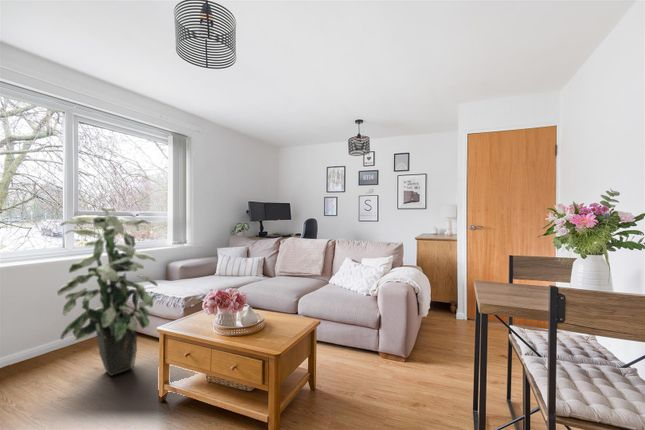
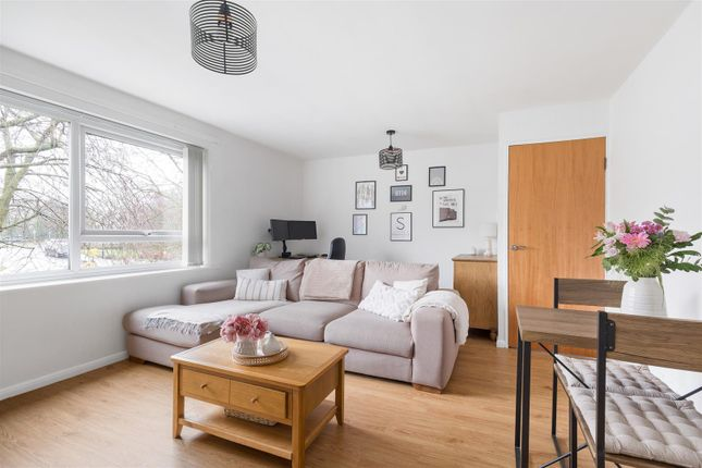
- indoor plant [56,206,159,377]
